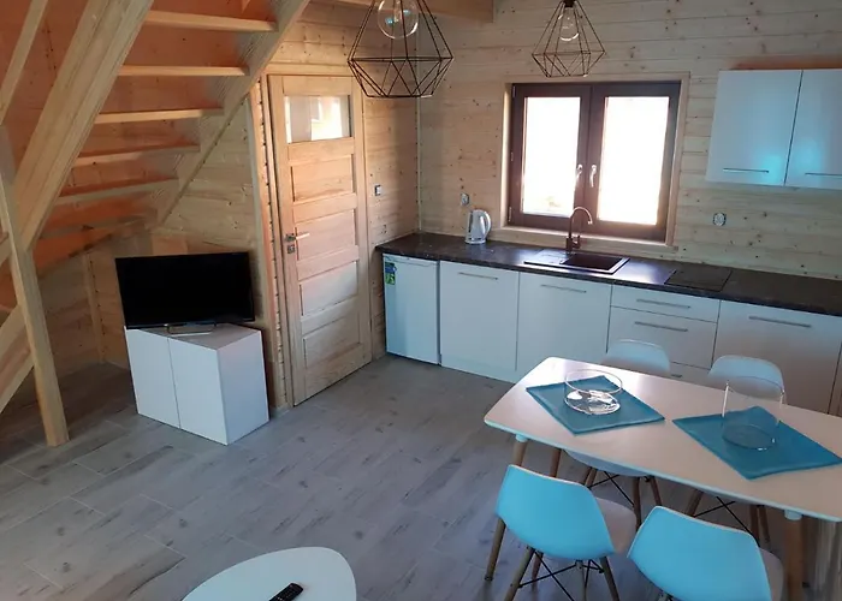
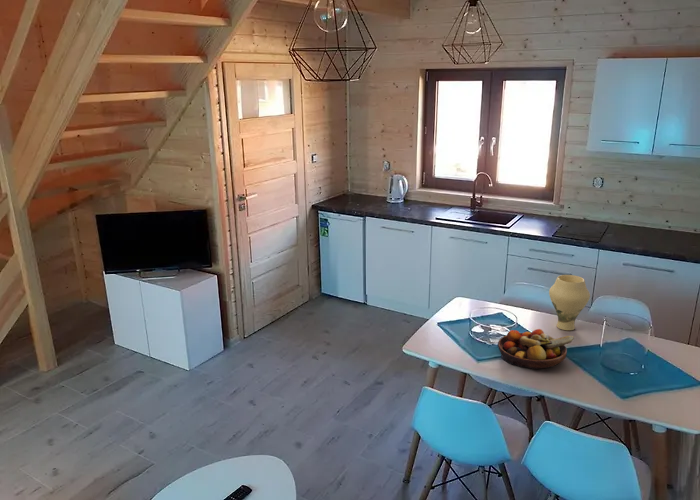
+ vase [548,274,591,331]
+ fruit bowl [497,328,575,370]
